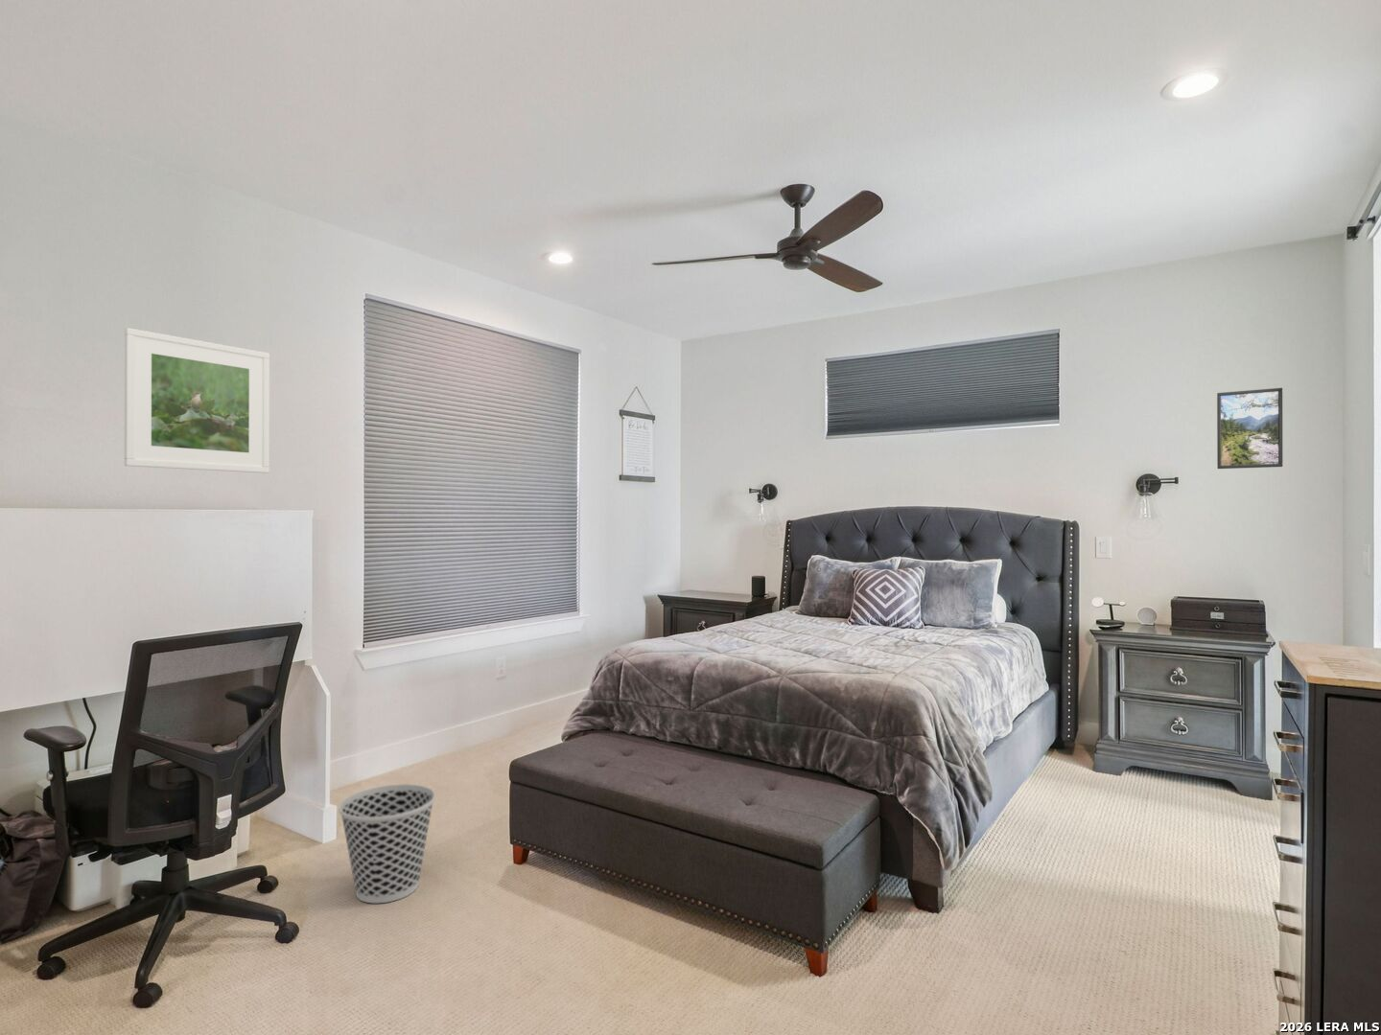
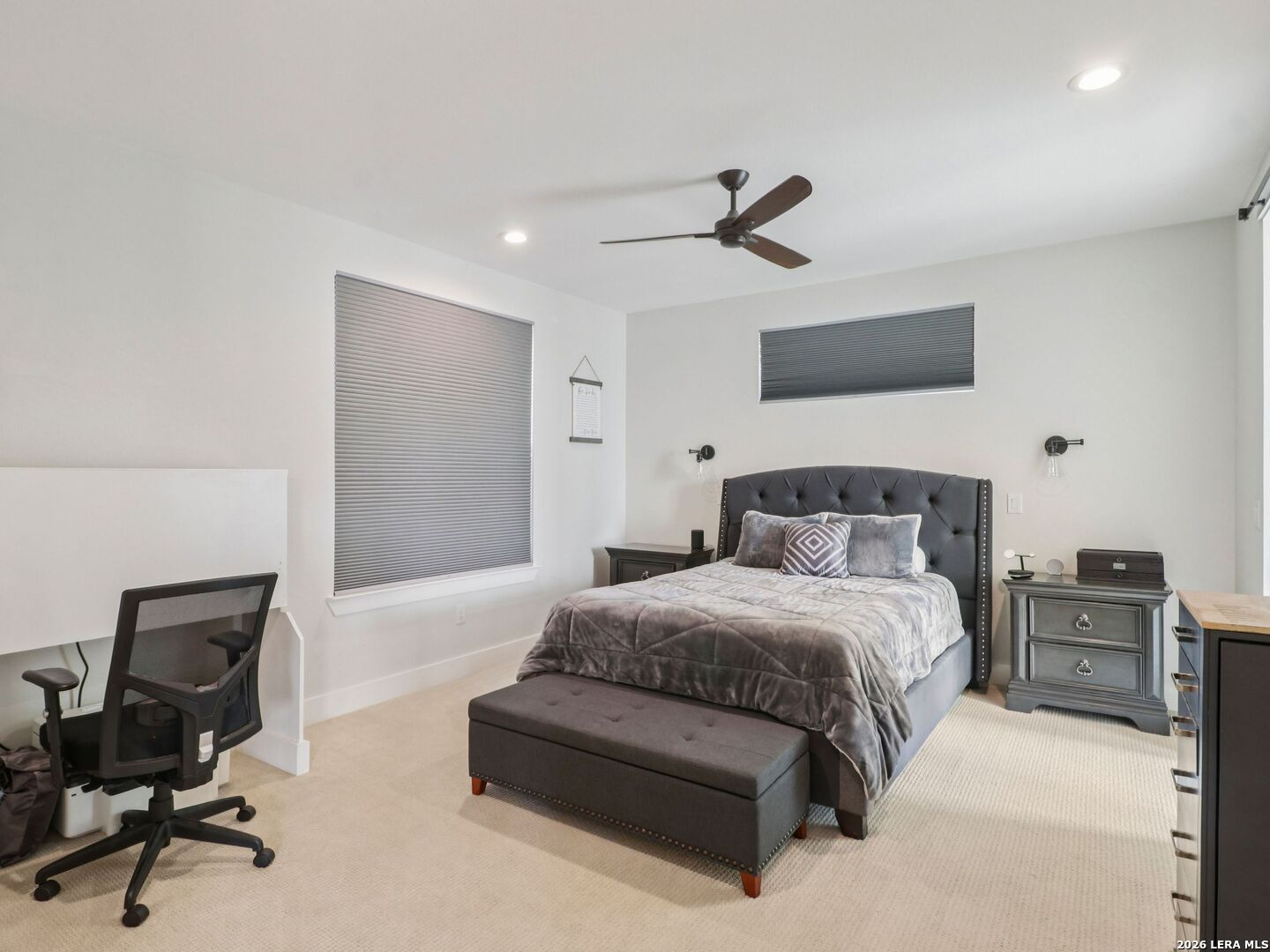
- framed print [1216,387,1283,470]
- wastebasket [337,783,436,903]
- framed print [124,327,271,474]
